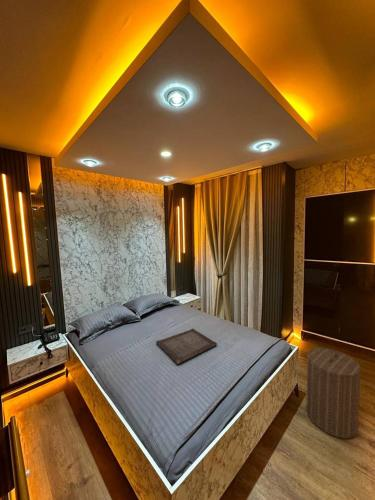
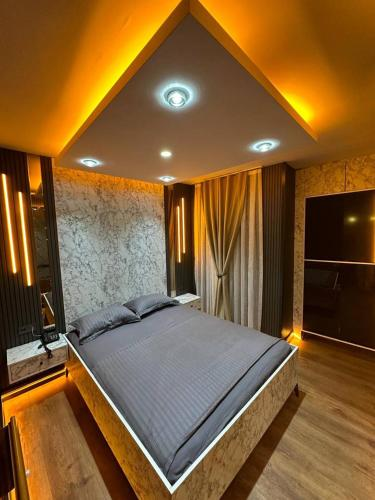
- serving tray [155,328,218,365]
- laundry hamper [305,347,362,439]
